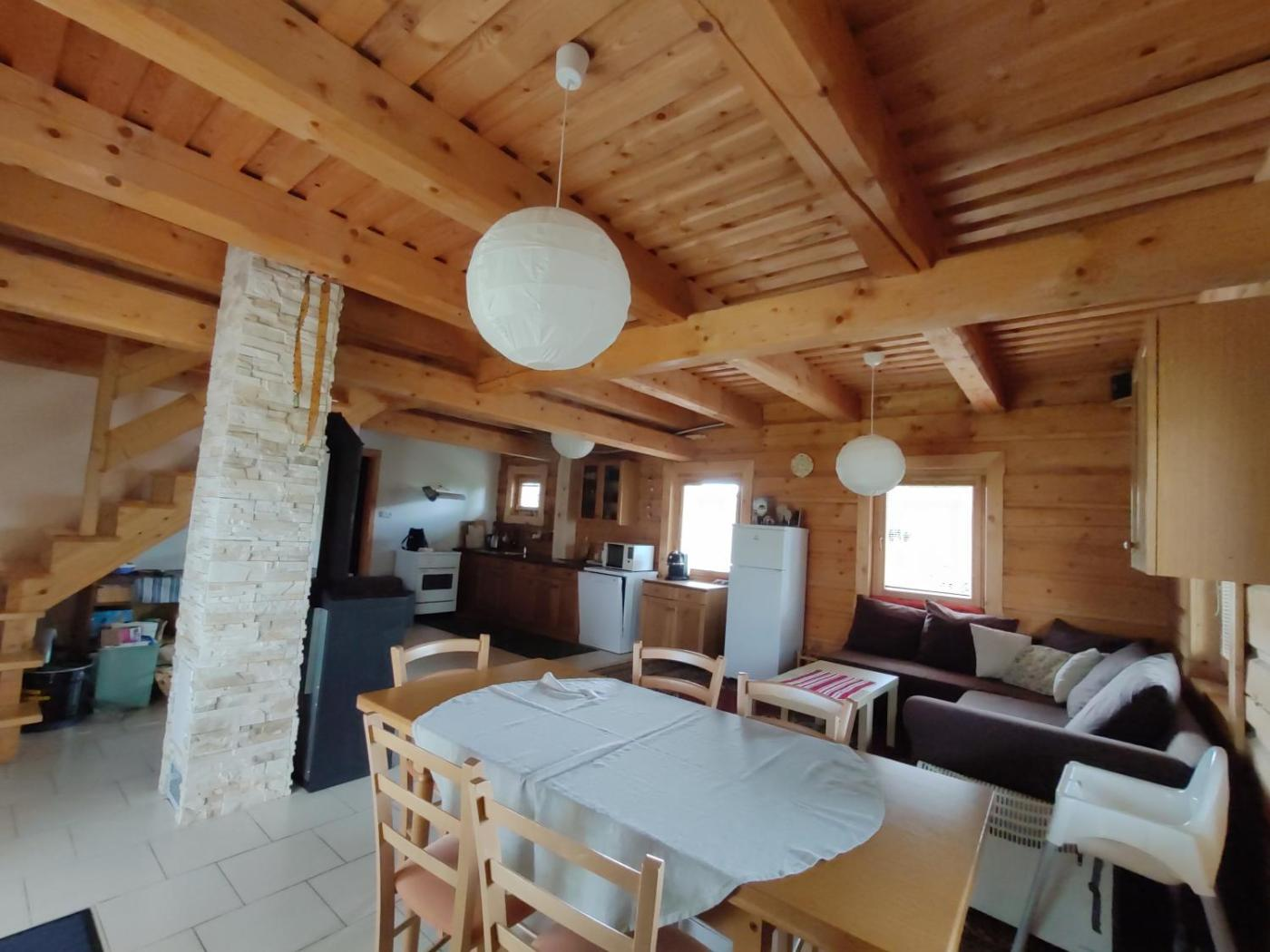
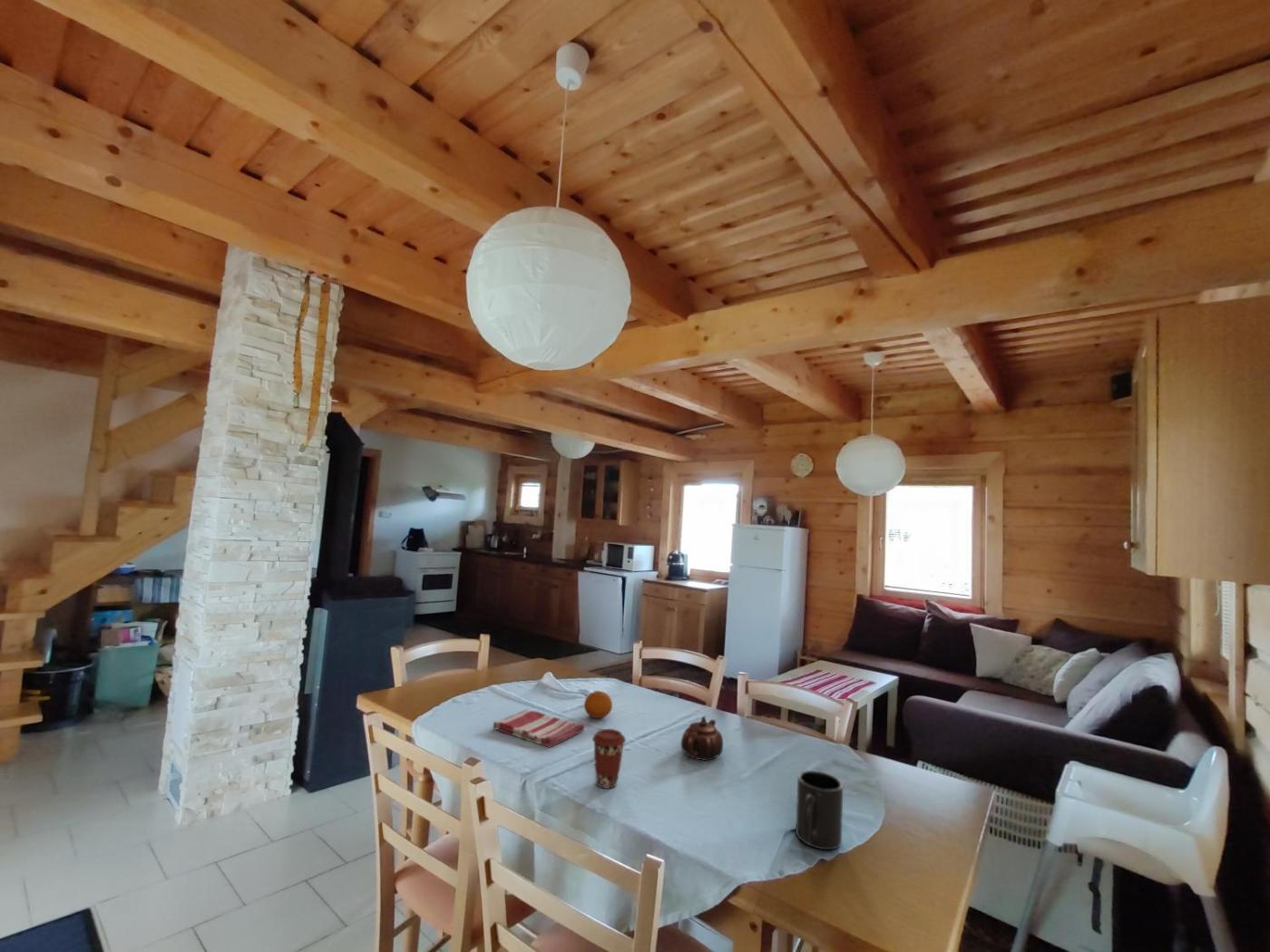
+ coffee cup [591,728,627,790]
+ dish towel [492,709,586,749]
+ fruit [583,690,613,719]
+ mug [795,770,844,850]
+ teapot [680,715,724,762]
